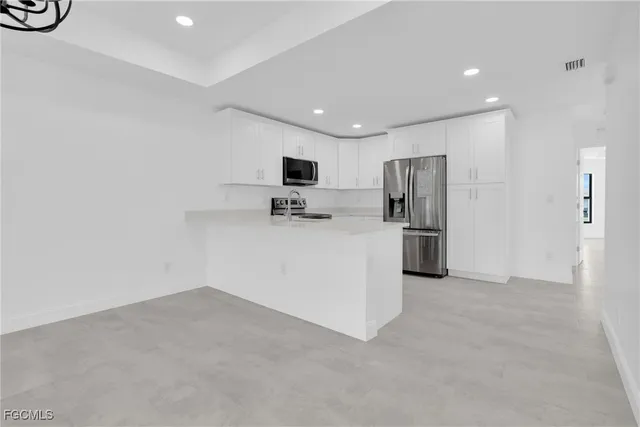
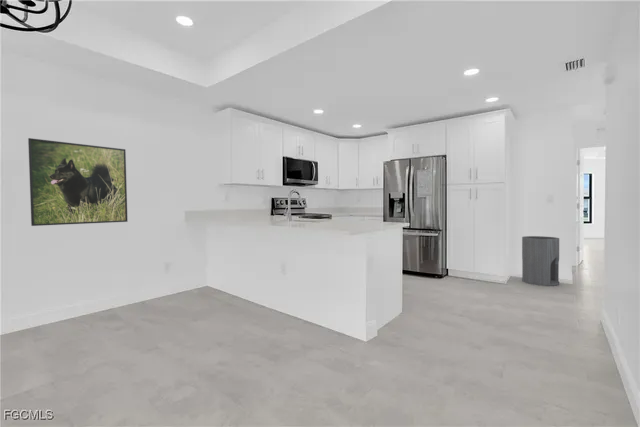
+ trash can [521,235,560,287]
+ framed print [27,137,128,227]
